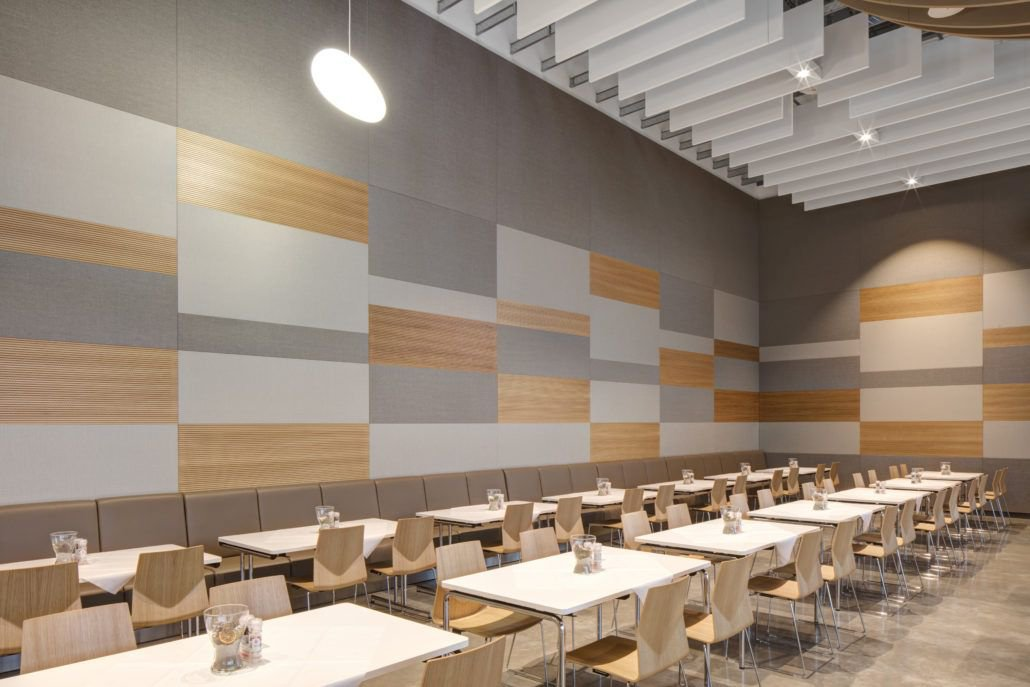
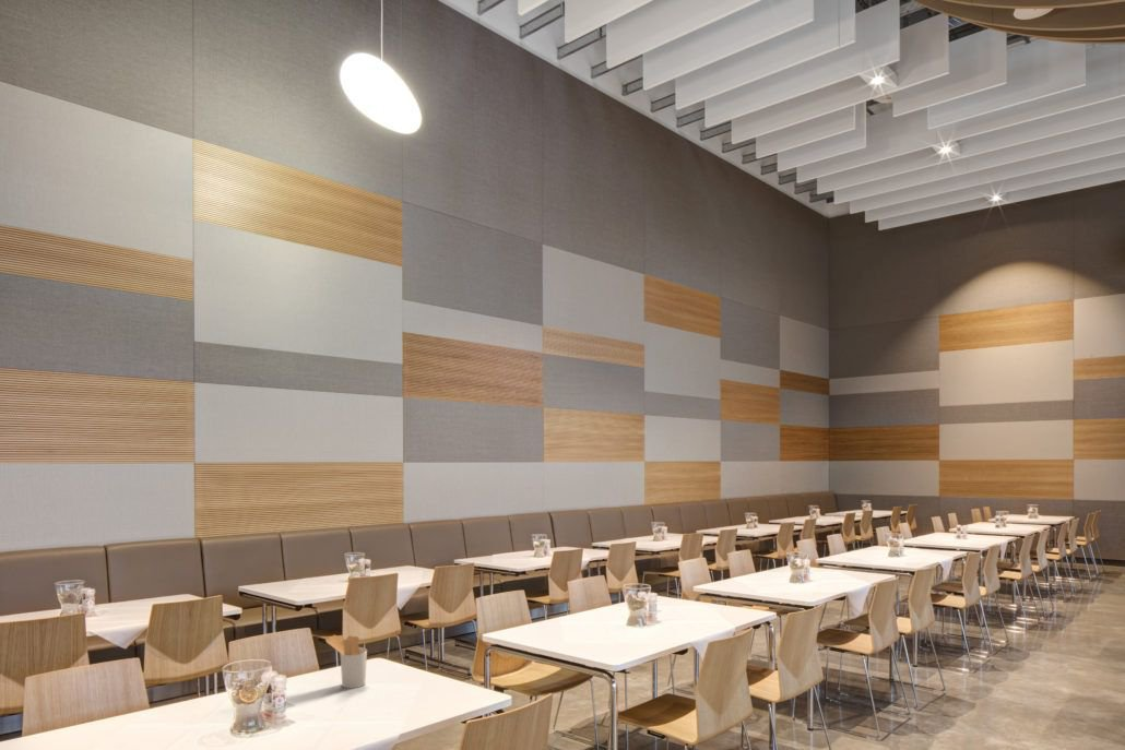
+ utensil holder [324,634,368,689]
